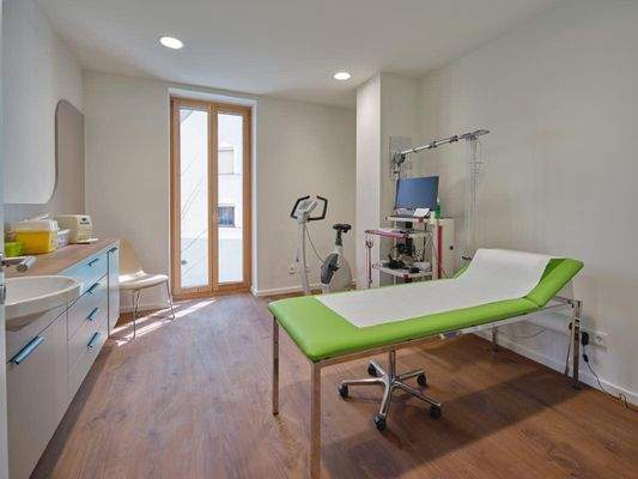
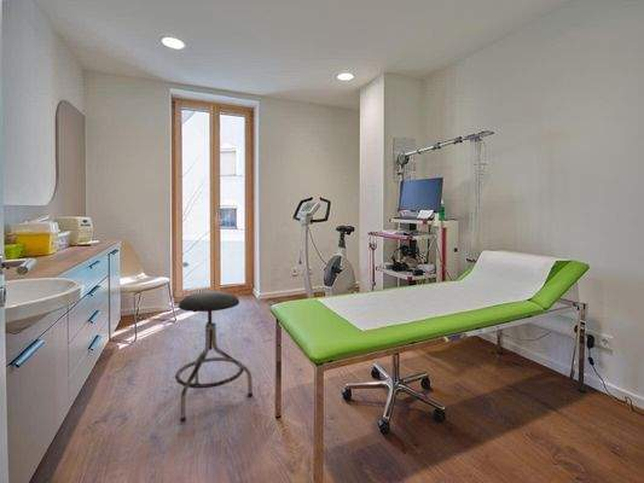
+ stool [174,290,254,423]
